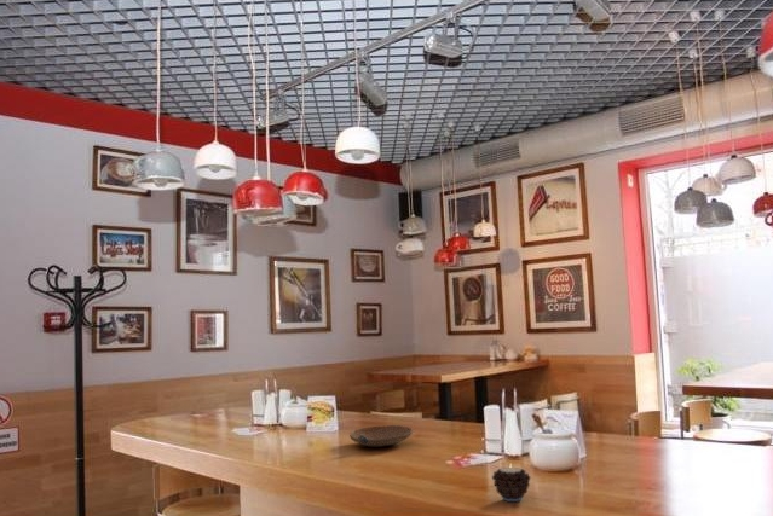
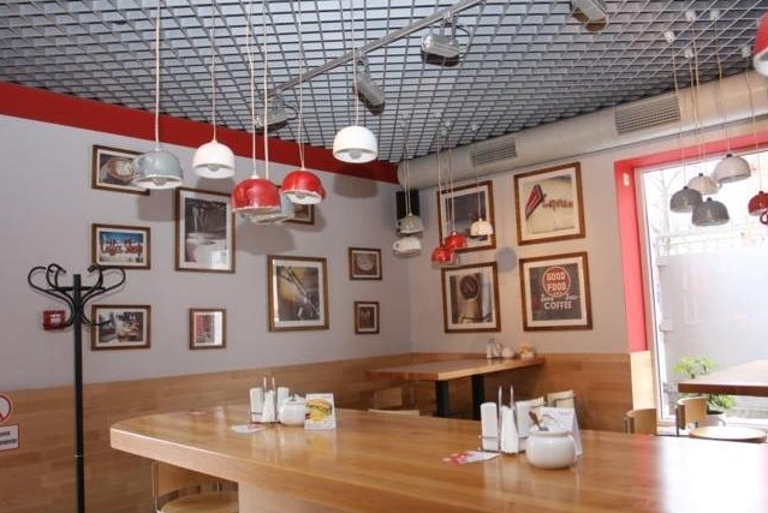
- candle [491,464,531,503]
- bowl [348,424,414,448]
